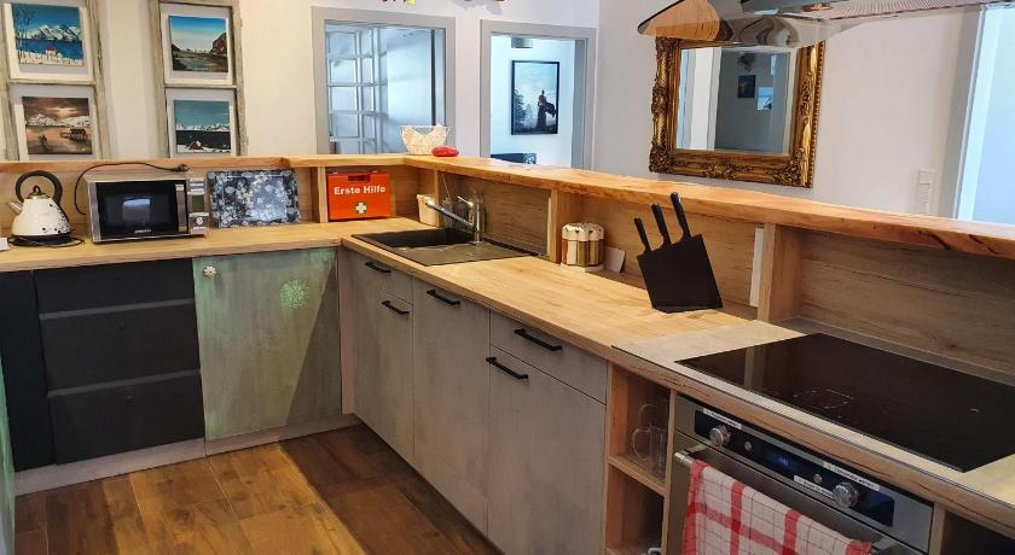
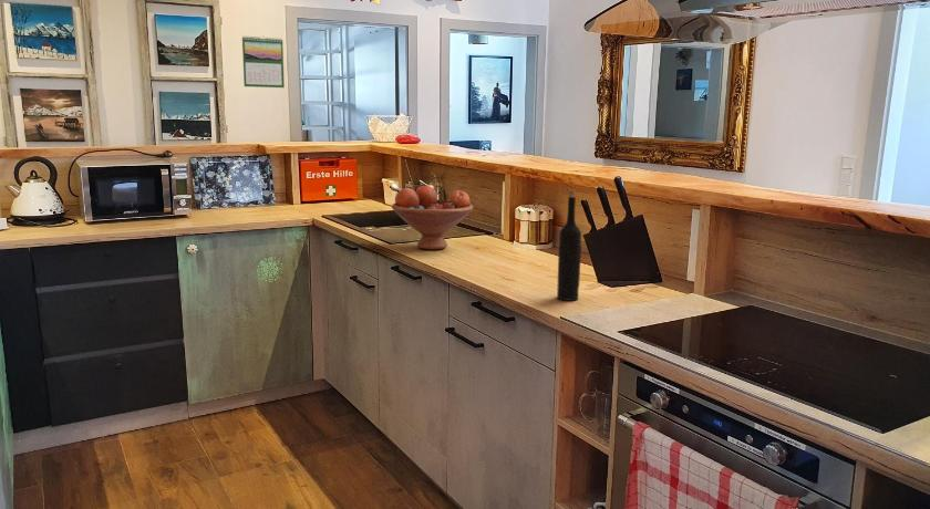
+ fruit bowl [391,185,474,251]
+ wine bottle [556,189,582,302]
+ calendar [241,35,286,89]
